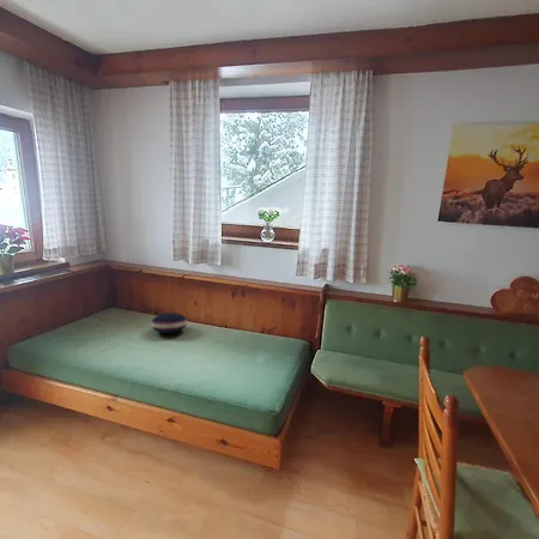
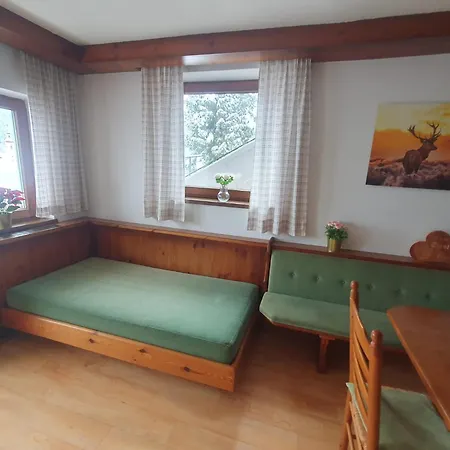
- cushion [150,311,188,334]
